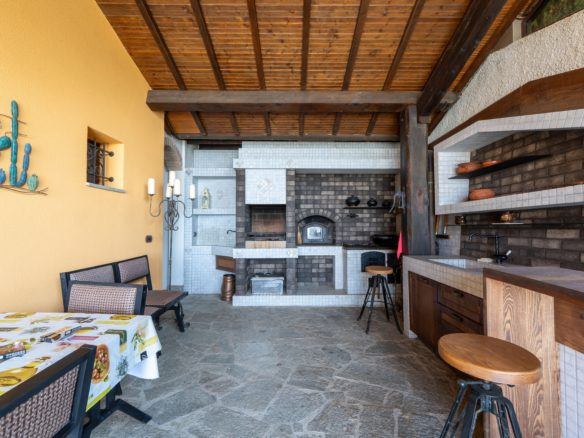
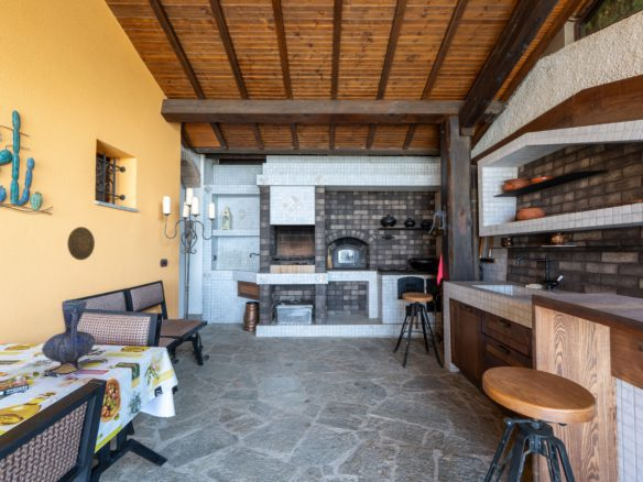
+ vase [41,299,96,374]
+ decorative plate [66,226,96,261]
